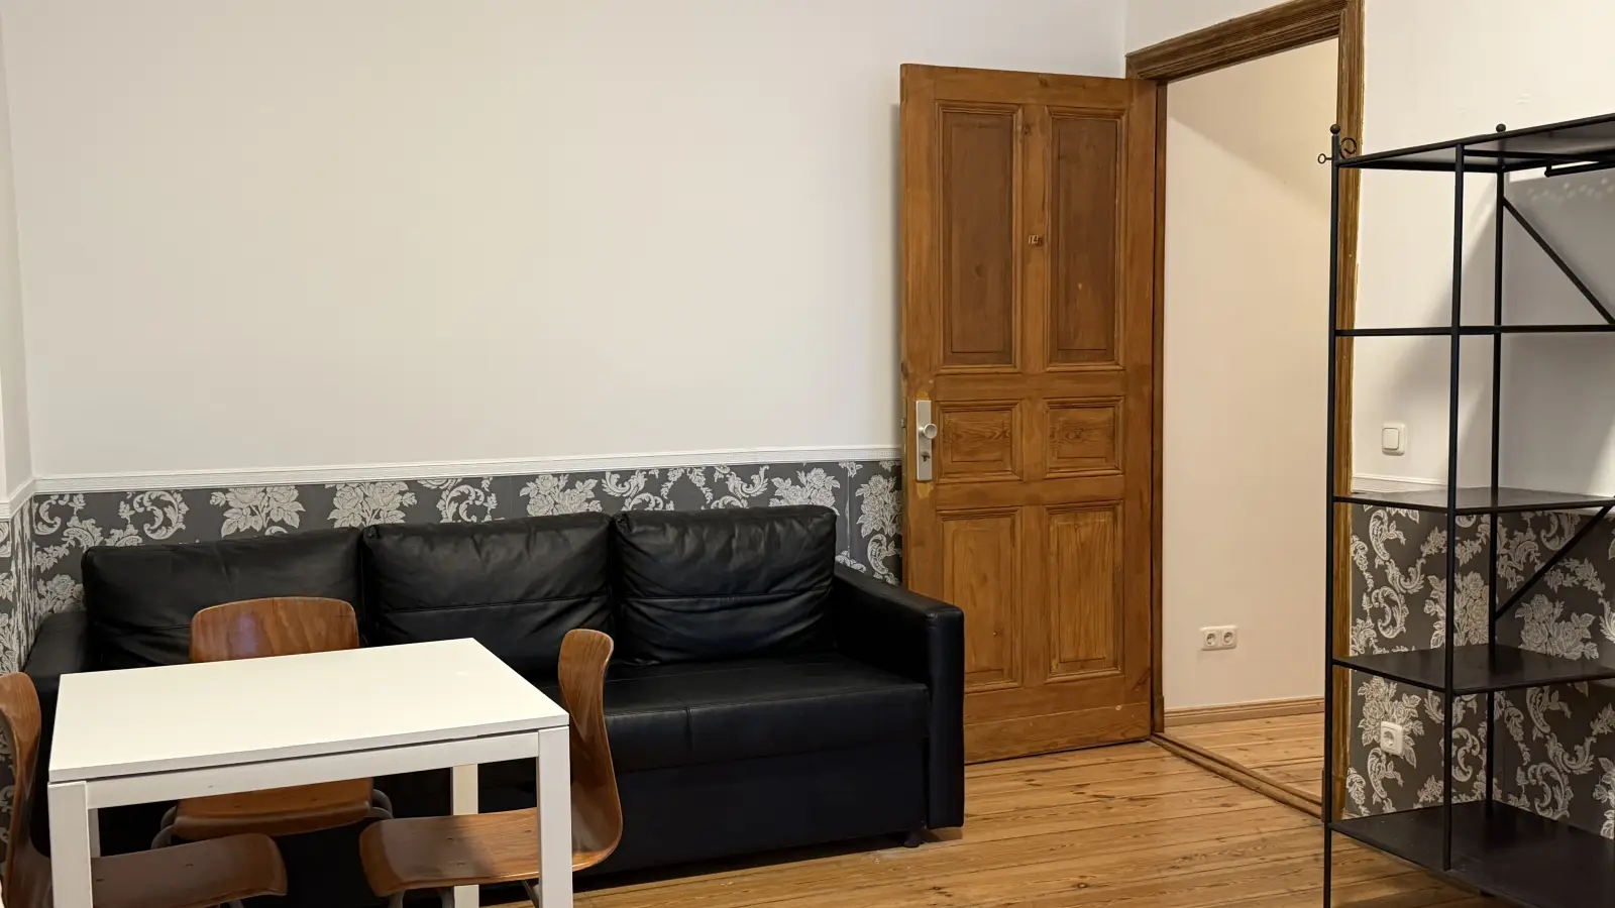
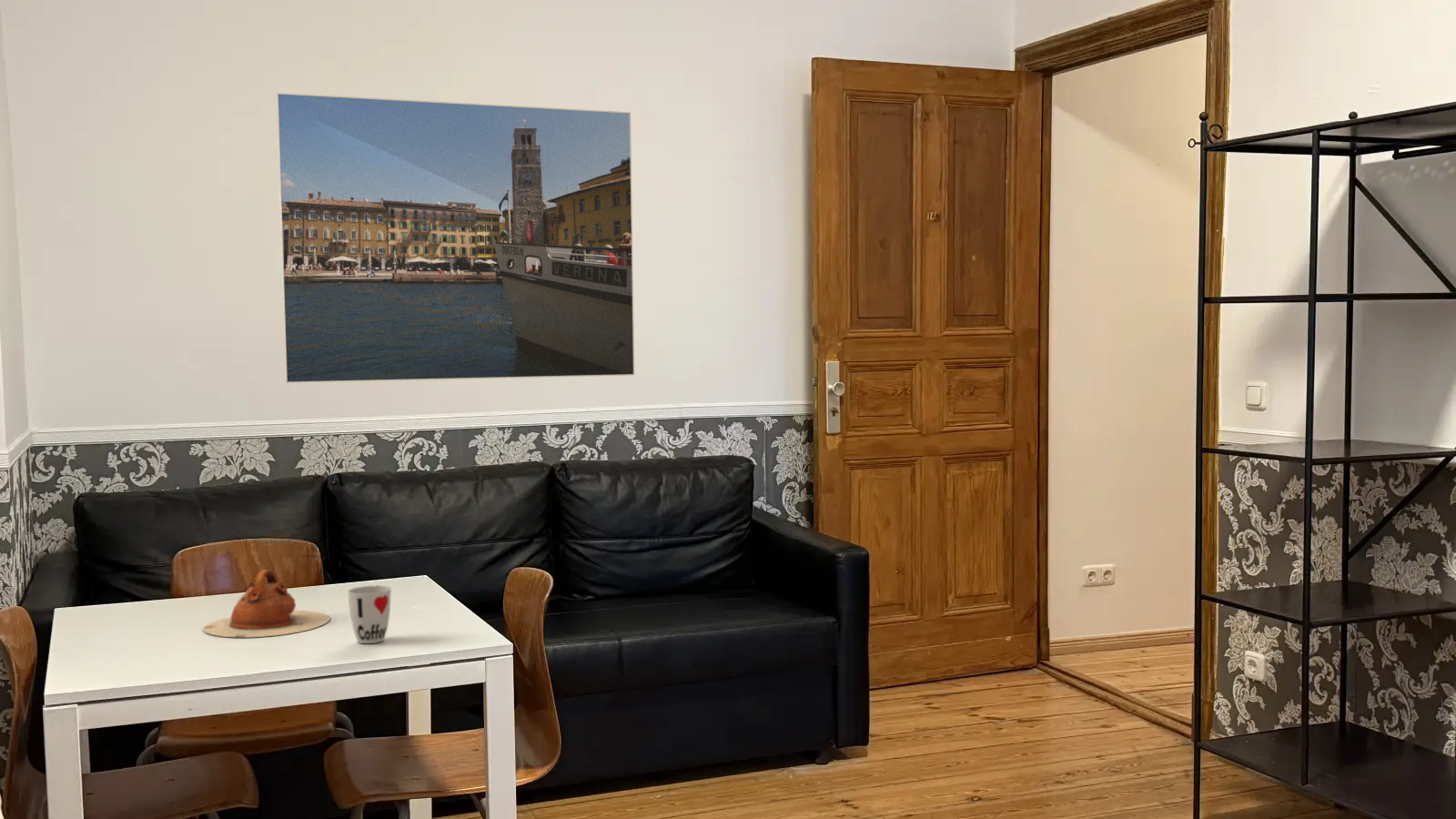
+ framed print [276,92,635,384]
+ cup [347,585,392,644]
+ teapot [203,569,331,638]
